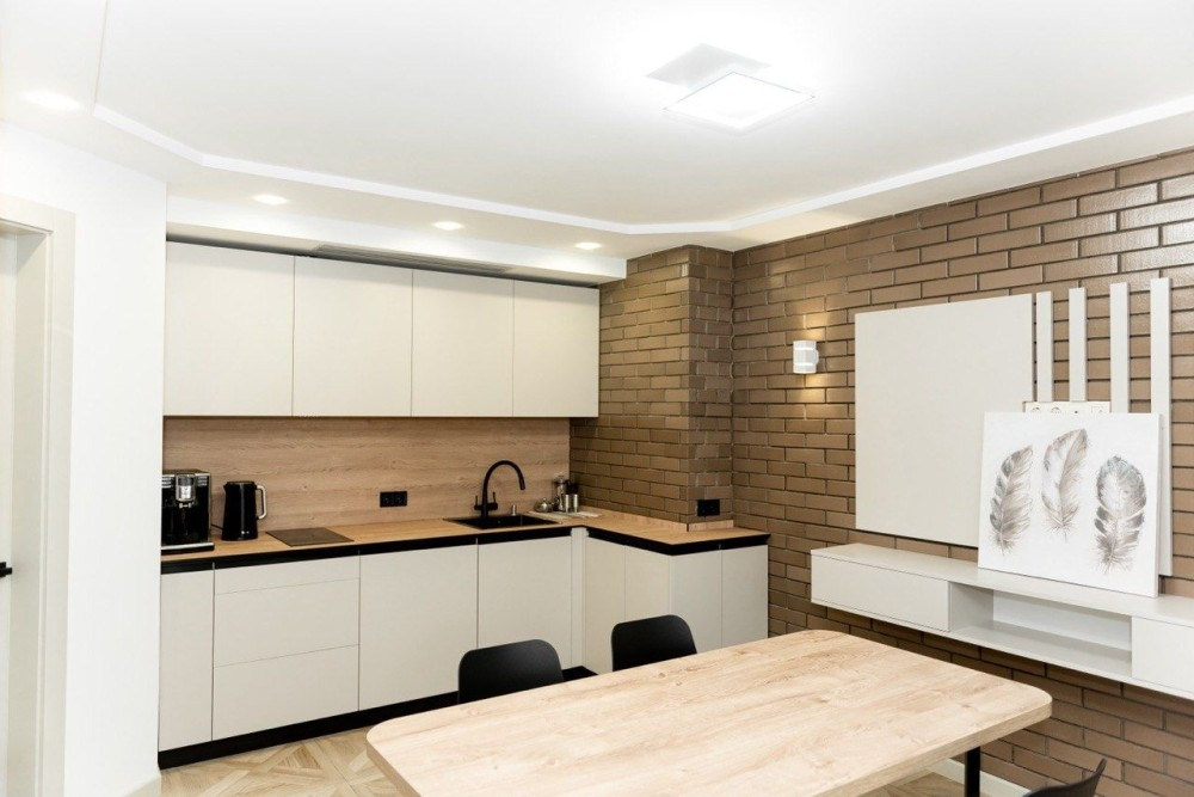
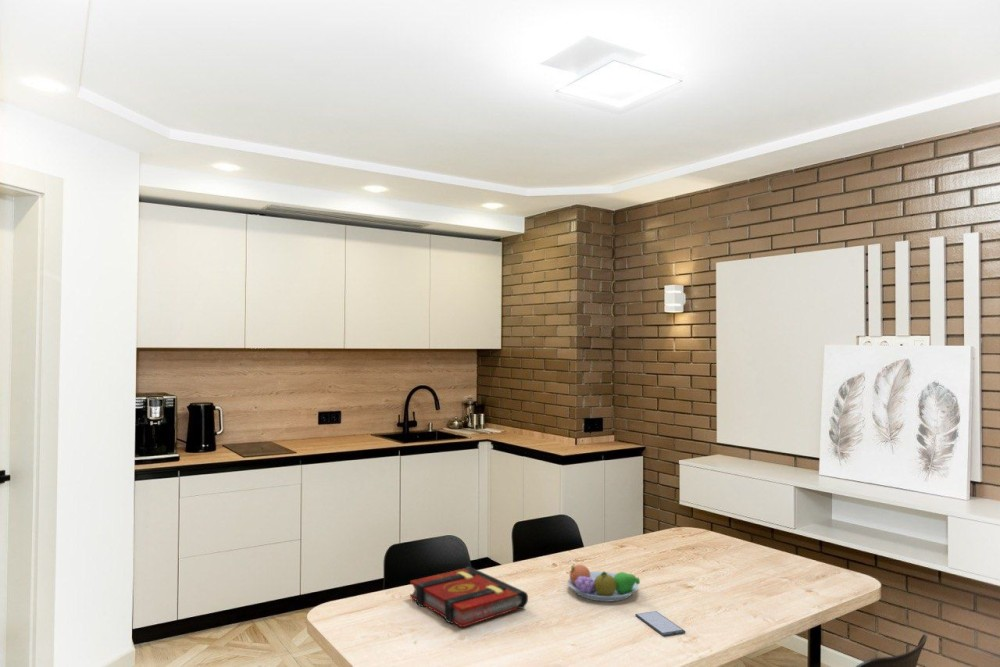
+ book [409,565,529,628]
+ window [634,610,686,637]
+ fruit bowl [567,563,641,603]
